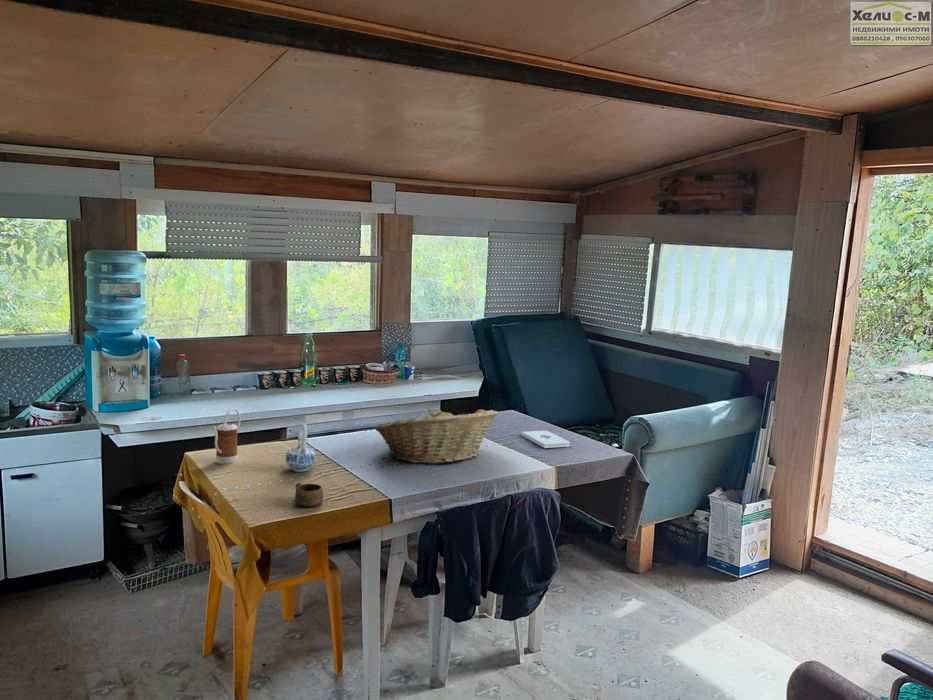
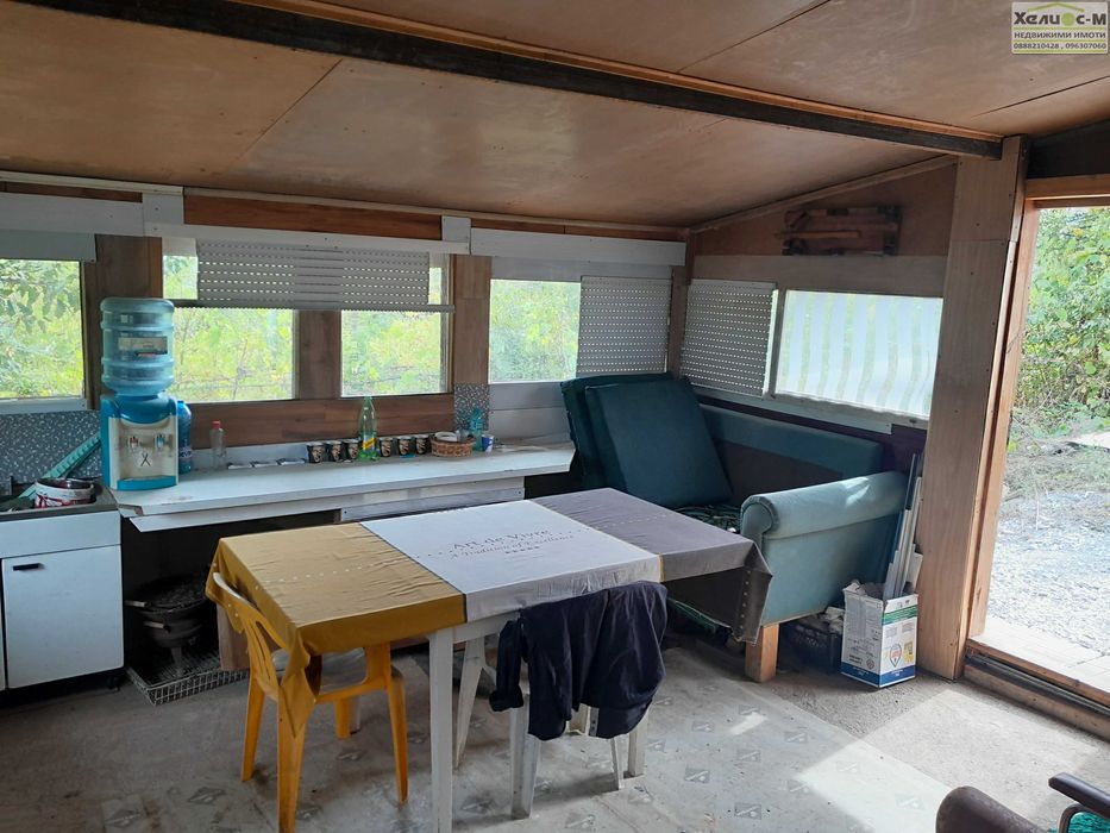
- notepad [521,430,571,449]
- kettle [211,407,242,465]
- fruit basket [374,407,499,465]
- cup [294,481,324,507]
- ceramic pitcher [285,423,317,473]
